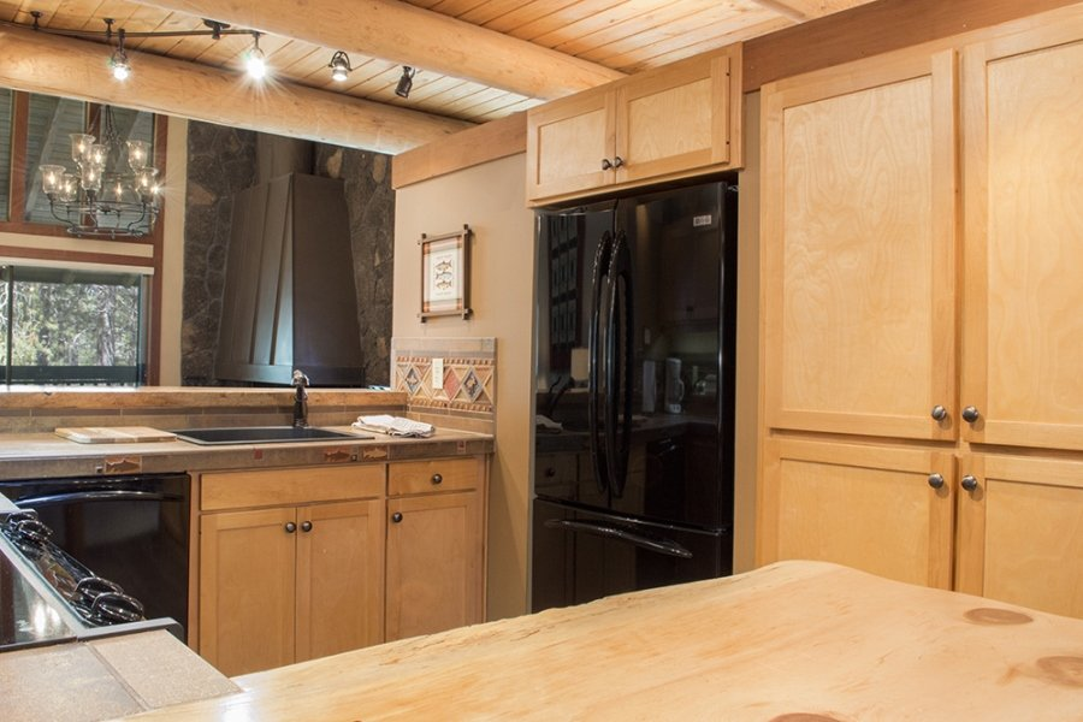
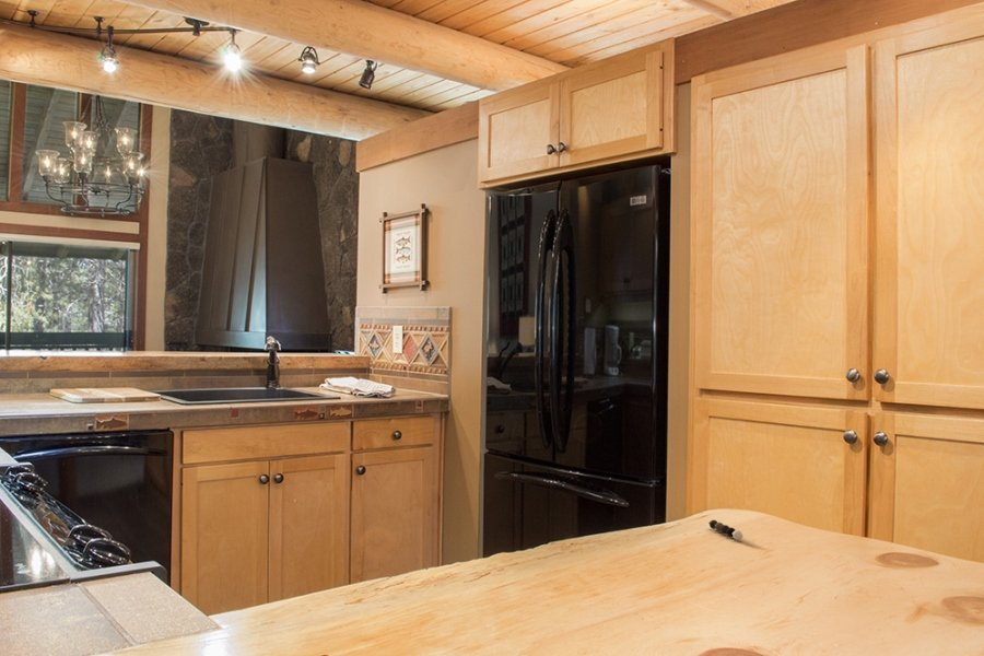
+ pepper shaker [707,519,745,541]
